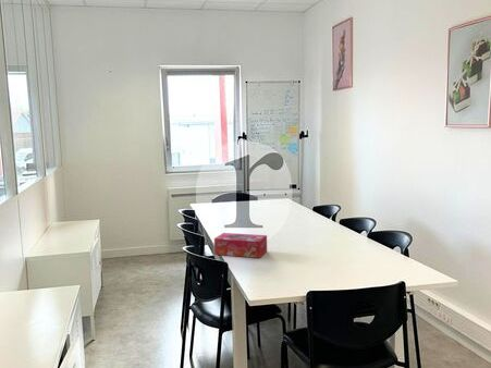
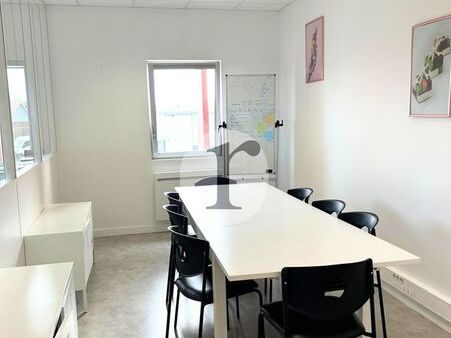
- tissue box [213,232,268,259]
